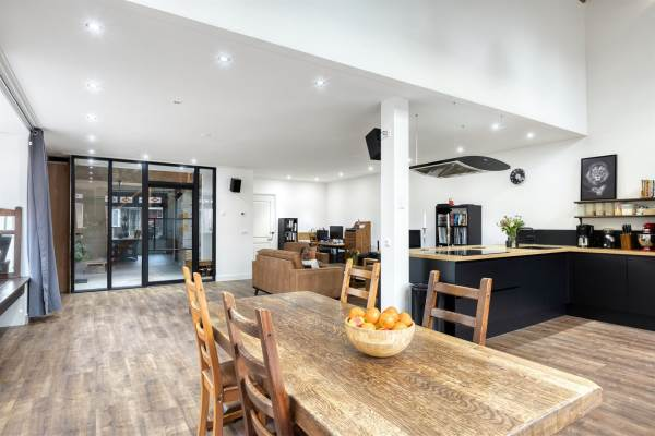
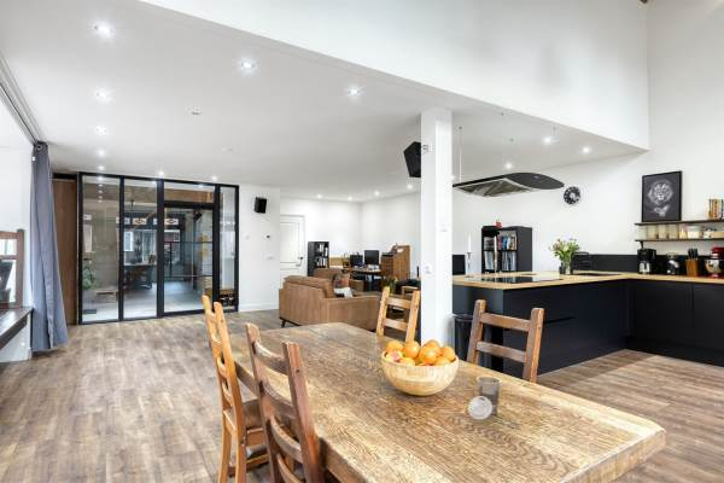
+ cup [467,376,503,421]
